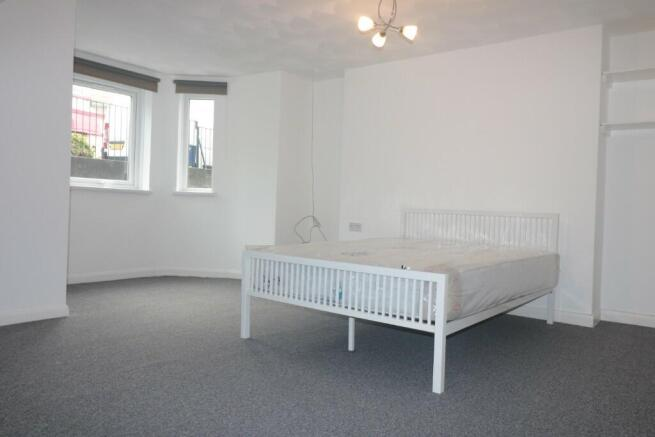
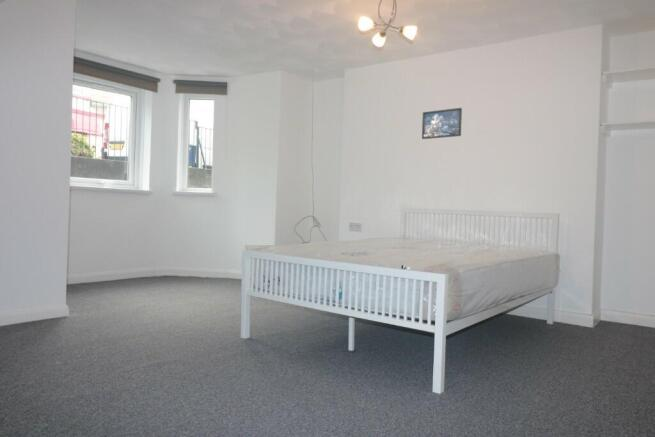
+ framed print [421,107,463,140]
